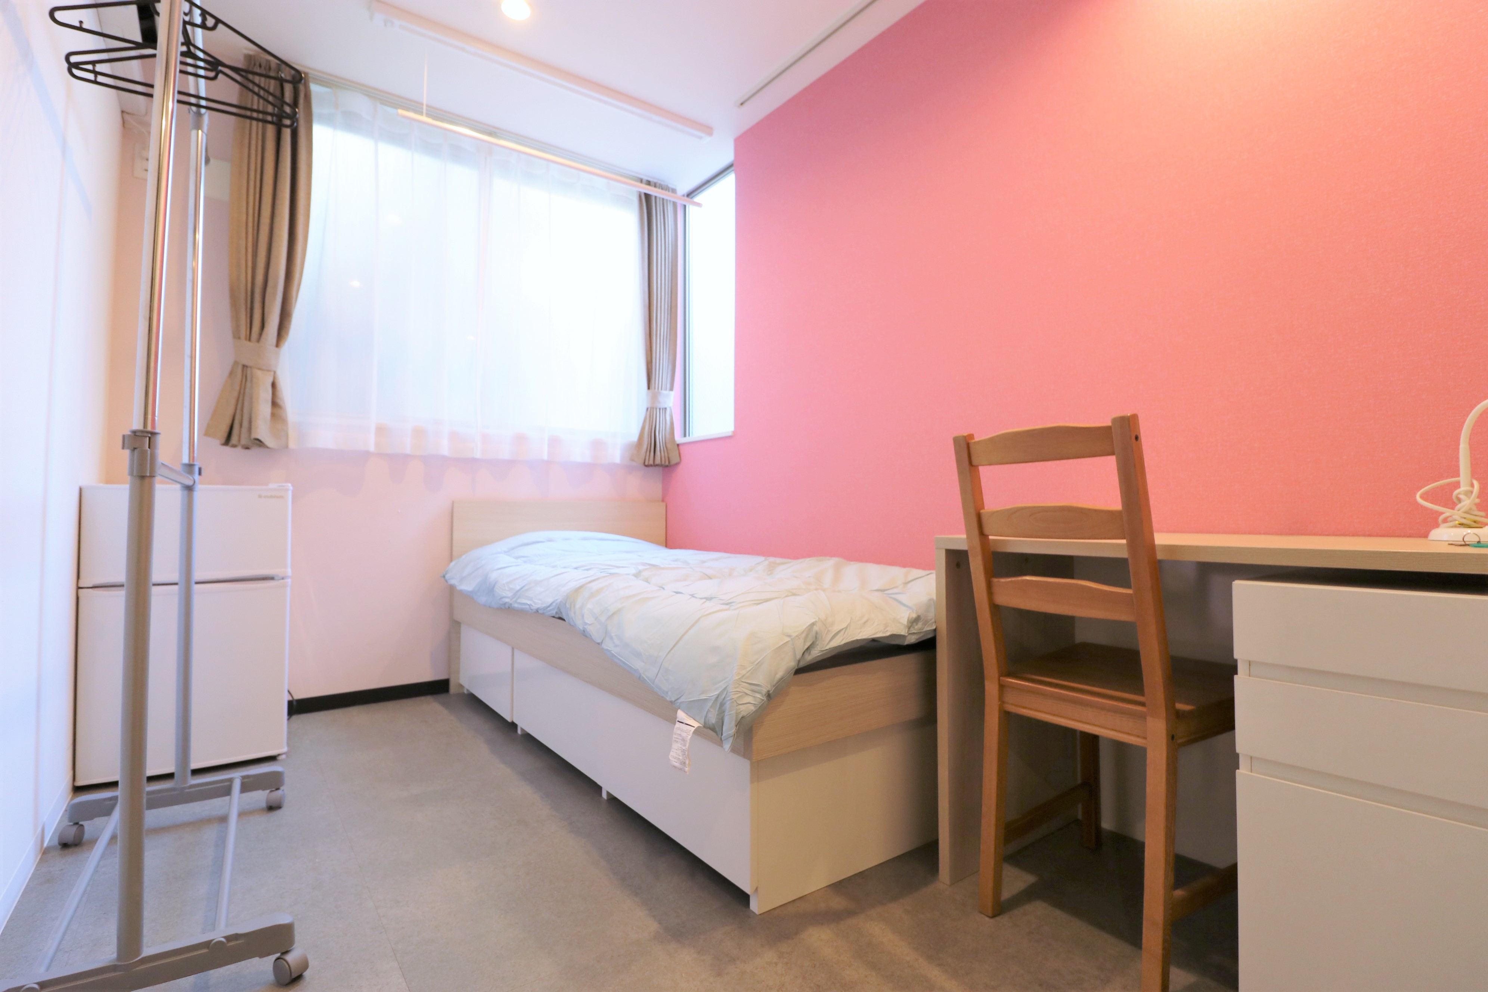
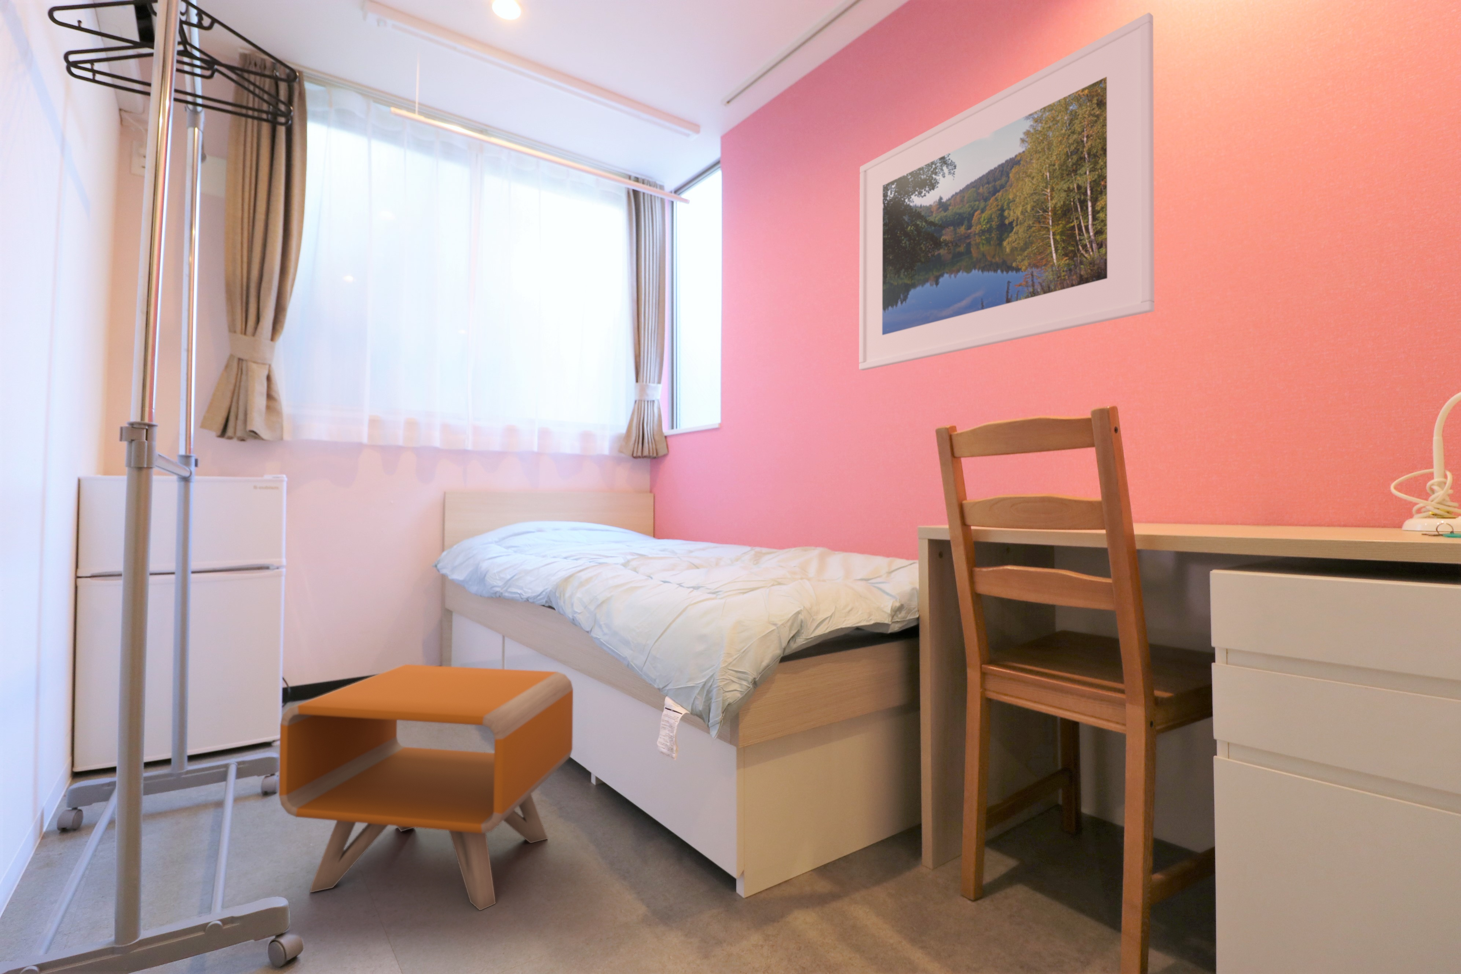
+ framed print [859,12,1154,371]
+ nightstand [278,664,574,911]
